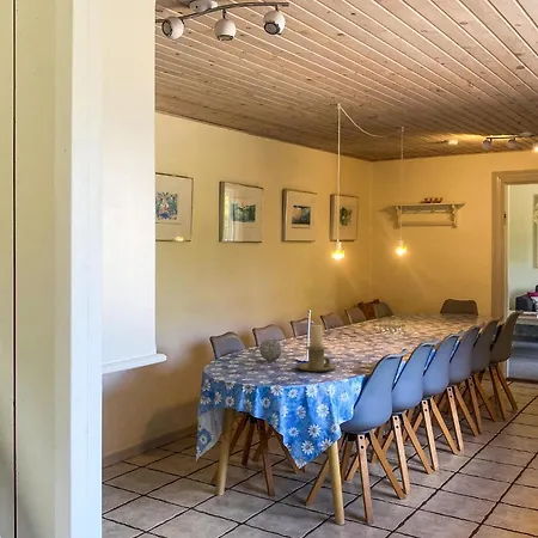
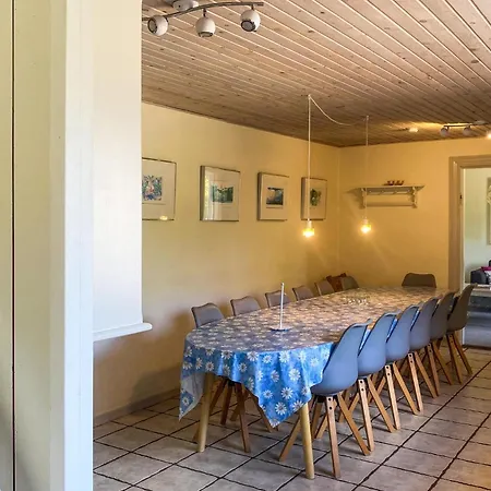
- candle holder [295,324,338,373]
- decorative ball [259,337,283,362]
